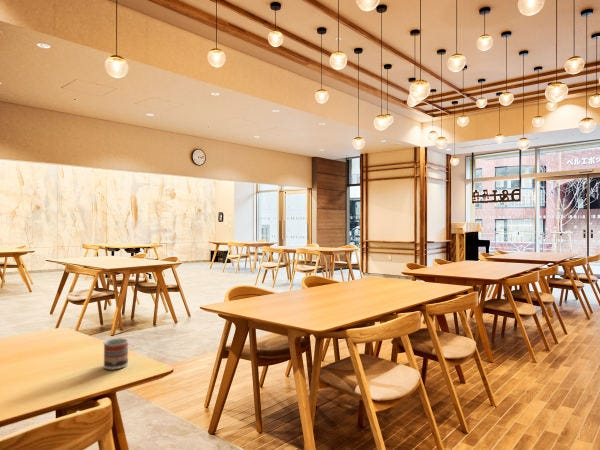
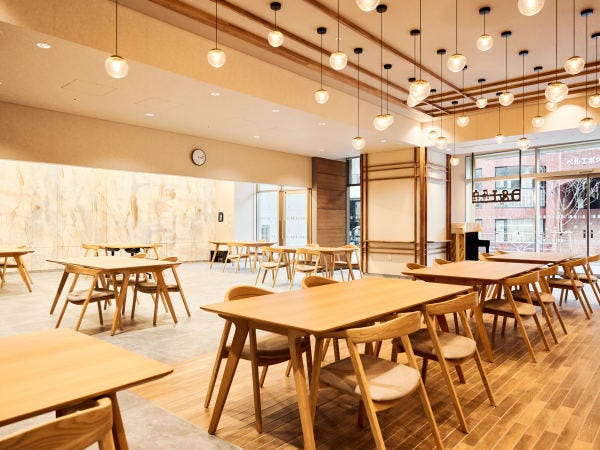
- cup [103,337,129,371]
